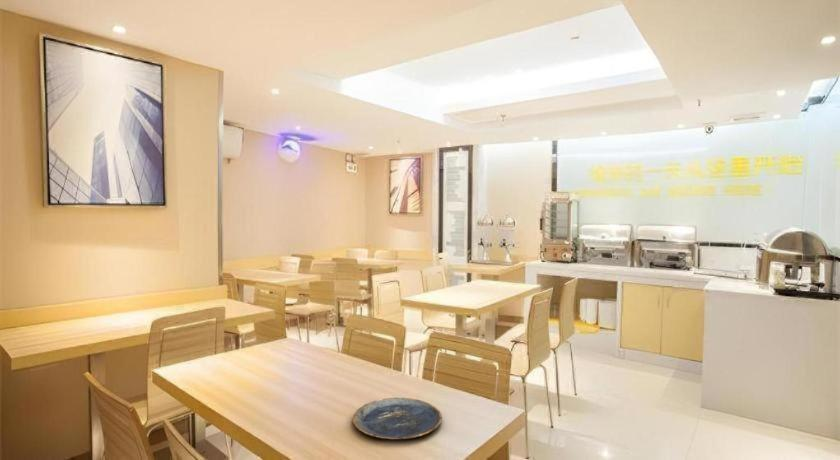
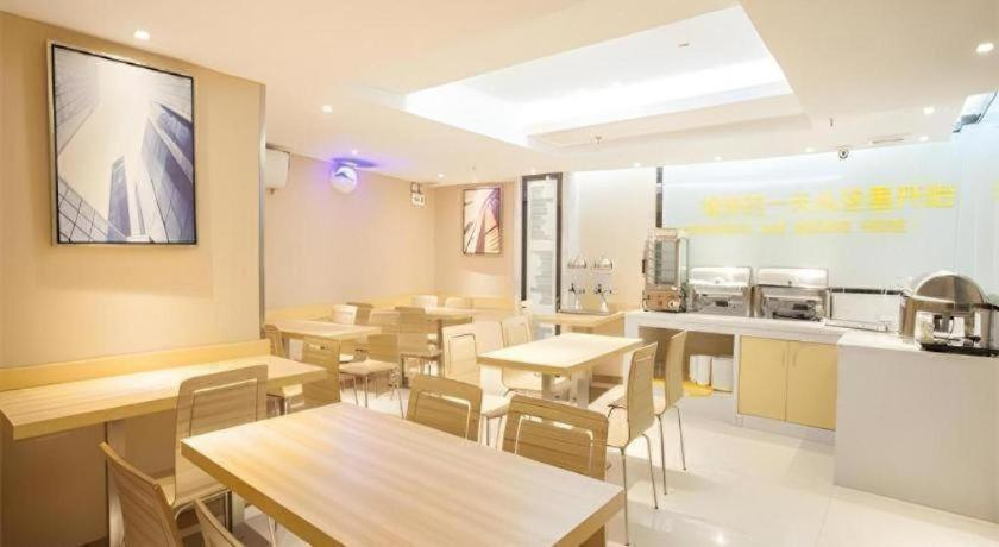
- plate [352,397,443,441]
